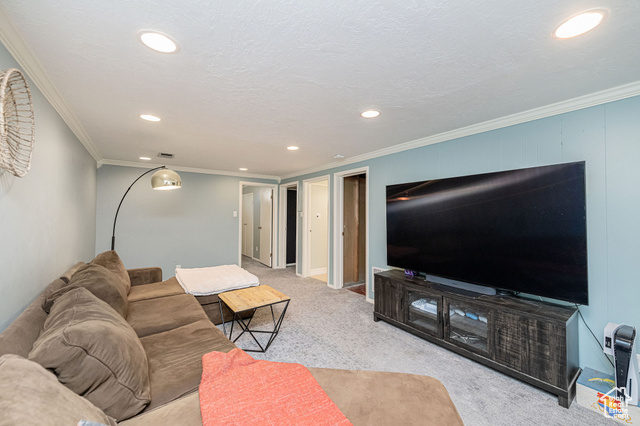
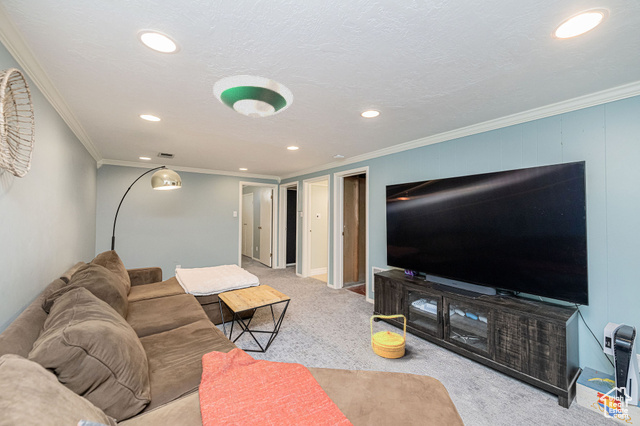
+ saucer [212,75,294,119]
+ basket [369,314,407,359]
